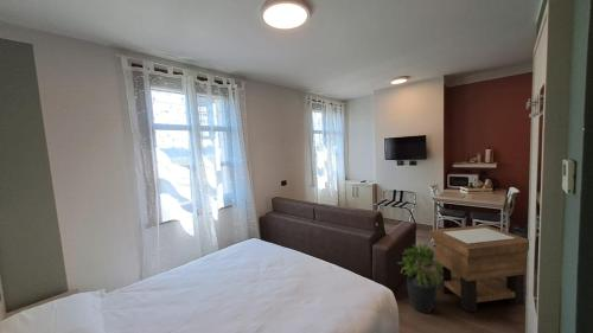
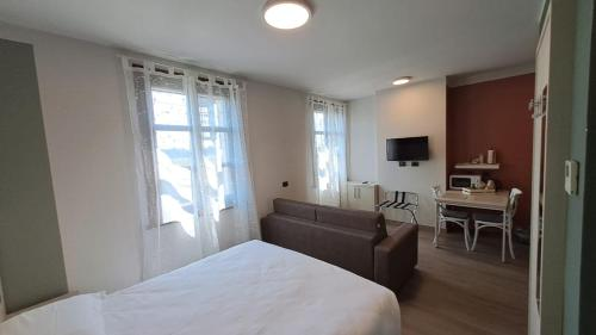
- side table [428,224,530,313]
- potted plant [398,242,442,314]
